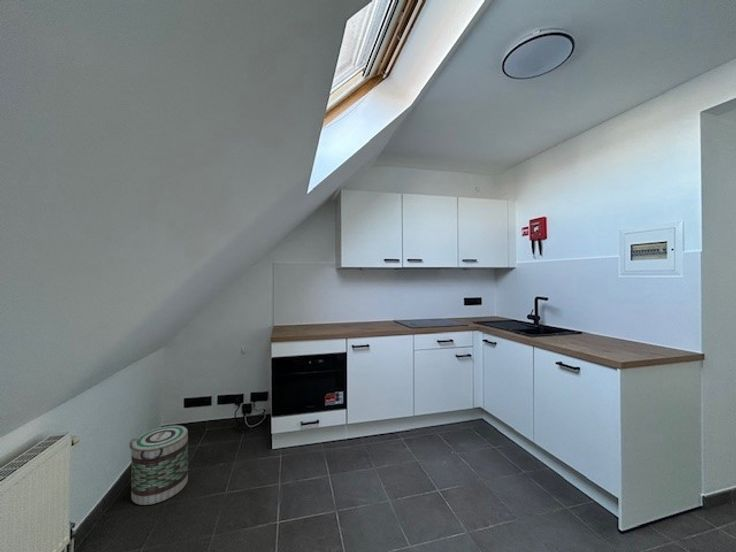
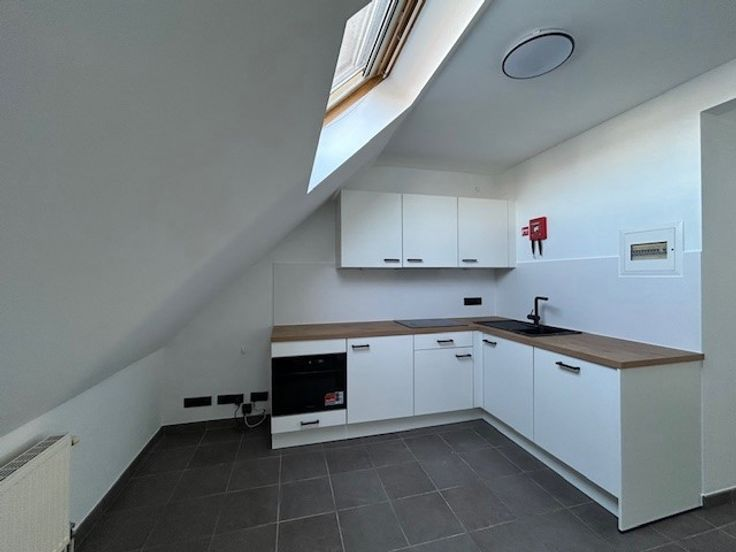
- basket [128,425,189,506]
